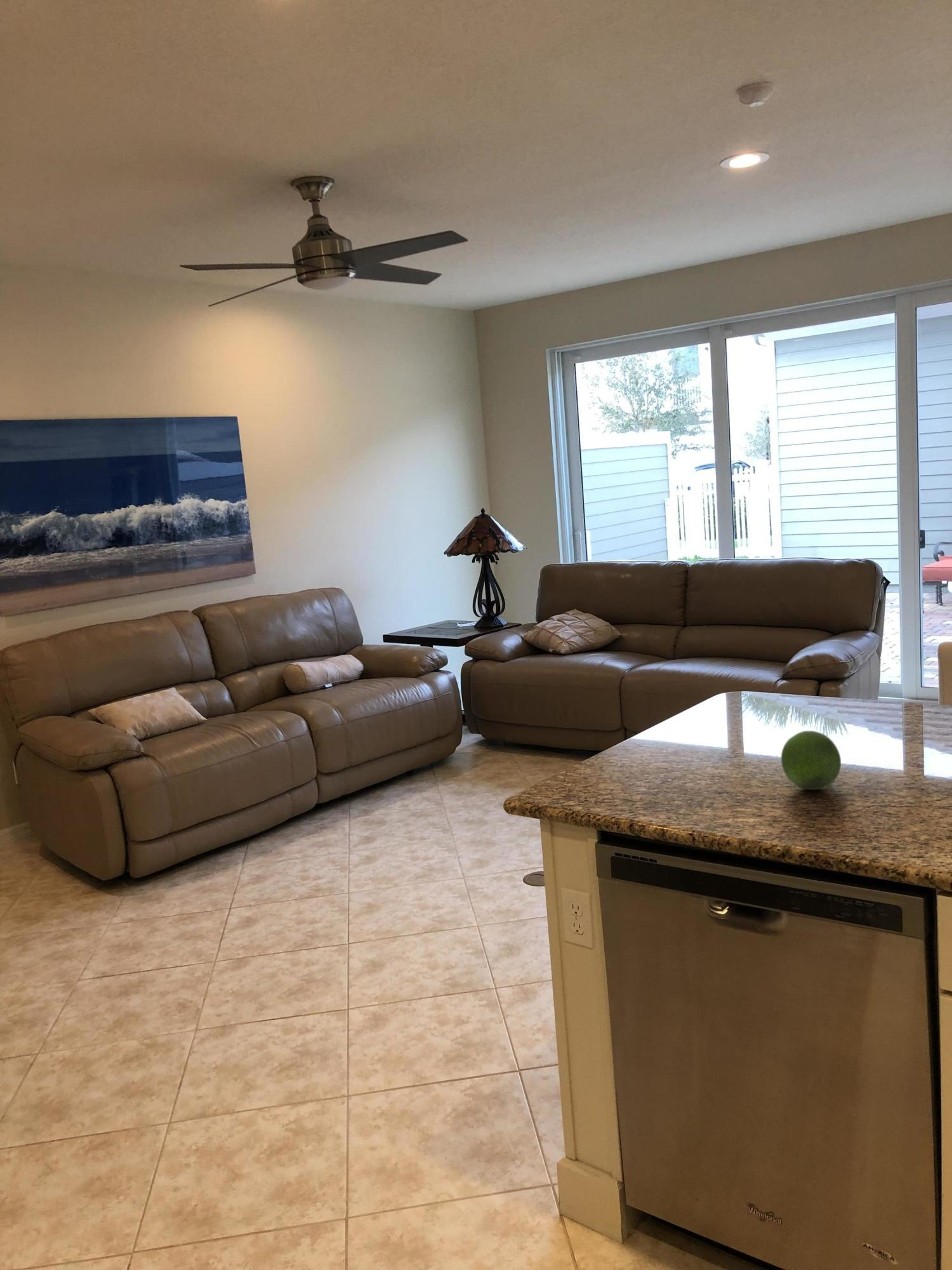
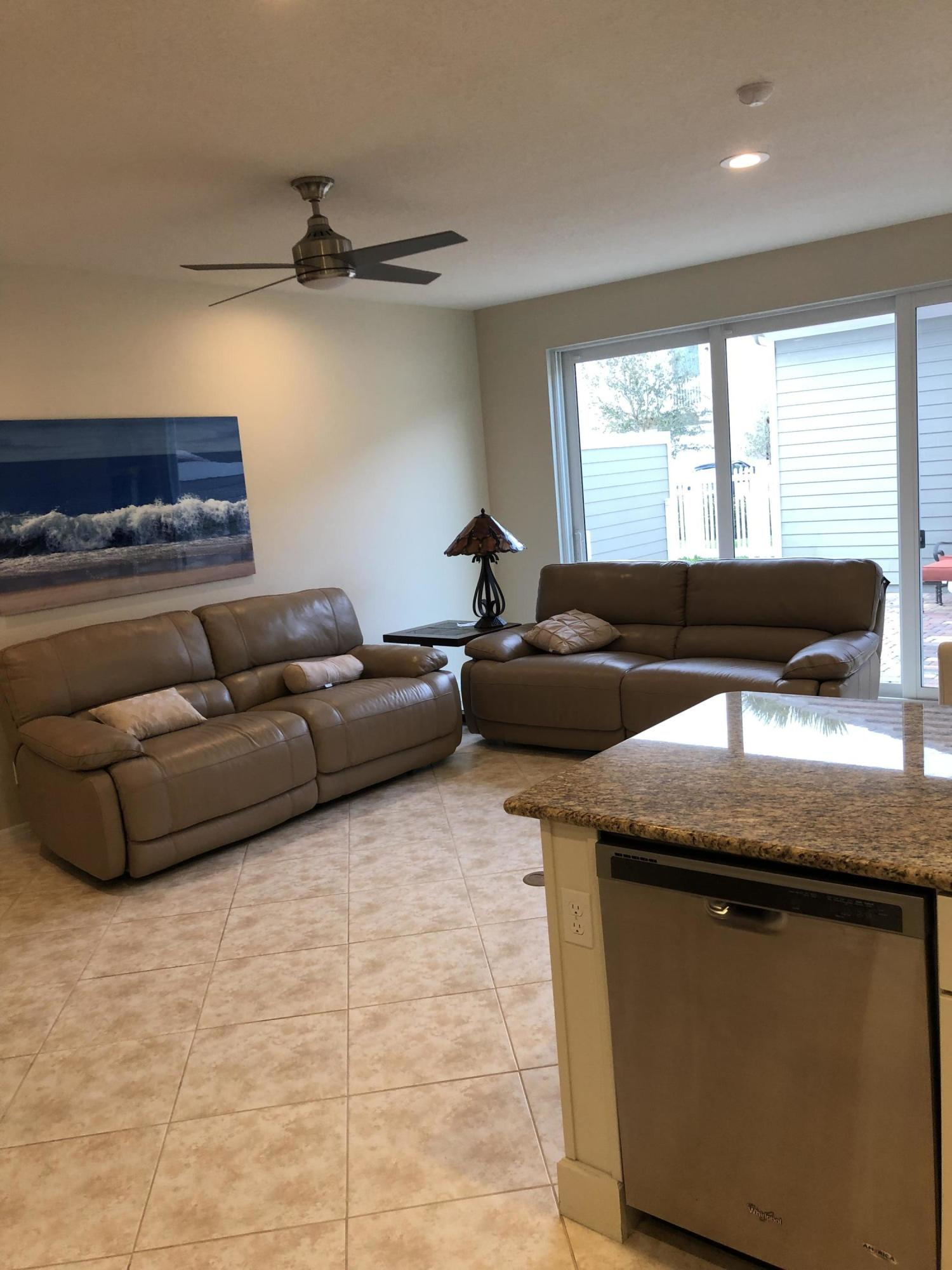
- fruit [781,730,842,791]
